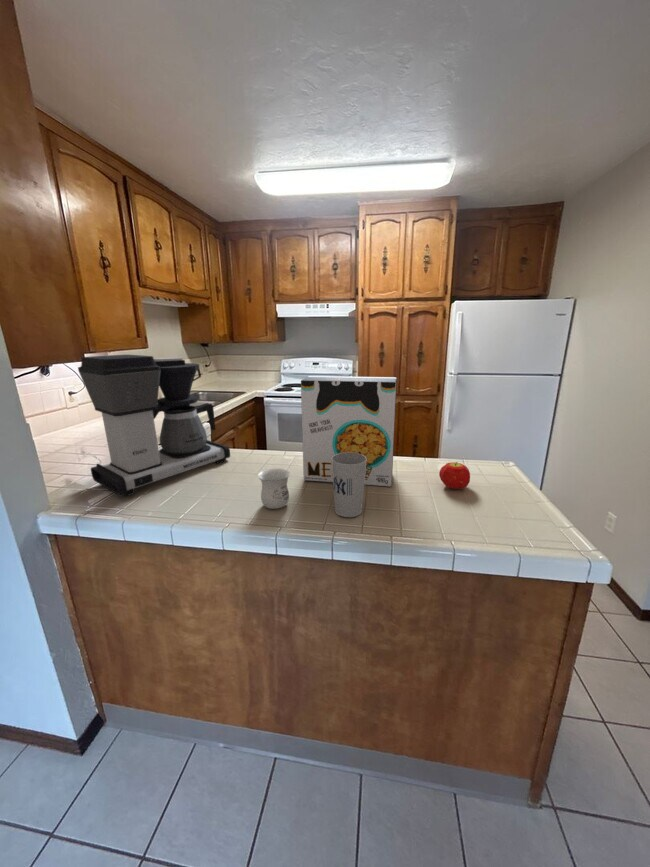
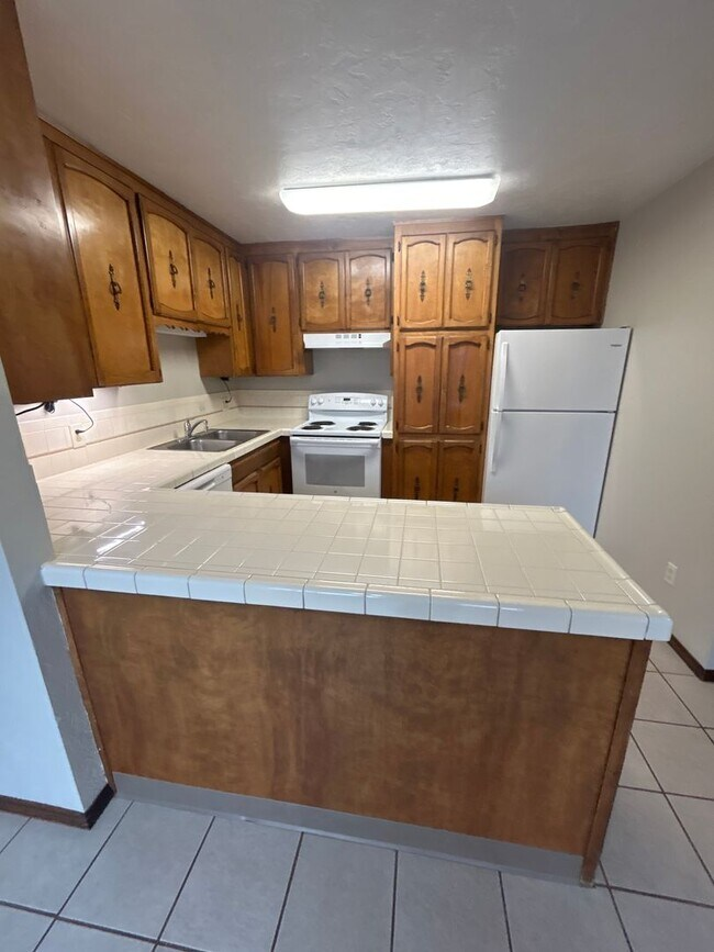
- fruit [438,461,471,490]
- coffee maker [77,354,231,497]
- cup [331,452,367,518]
- mug [257,468,291,510]
- cereal box [300,375,398,487]
